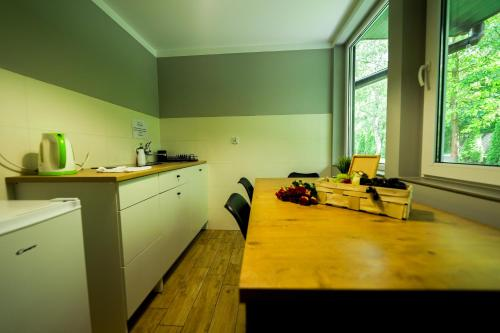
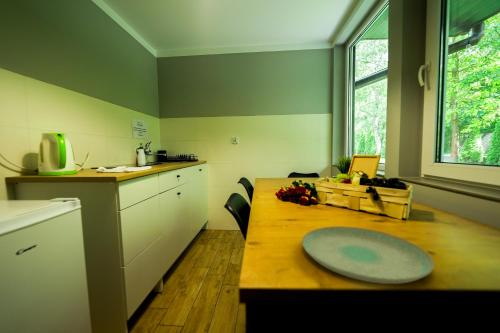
+ plate [301,225,435,285]
